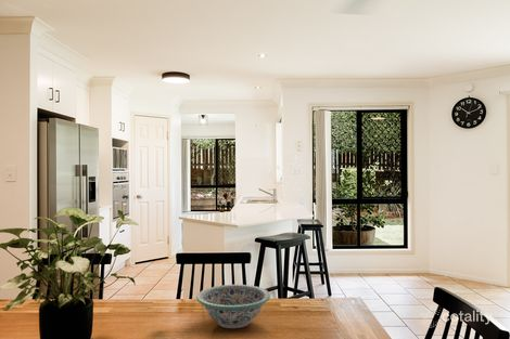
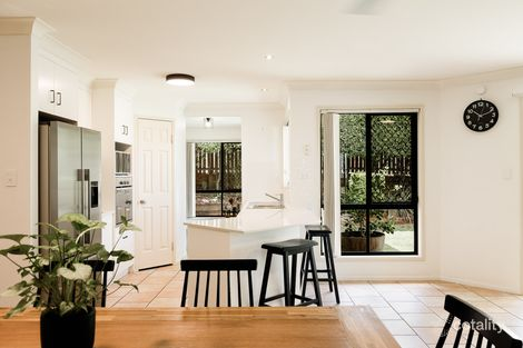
- decorative bowl [195,284,271,329]
